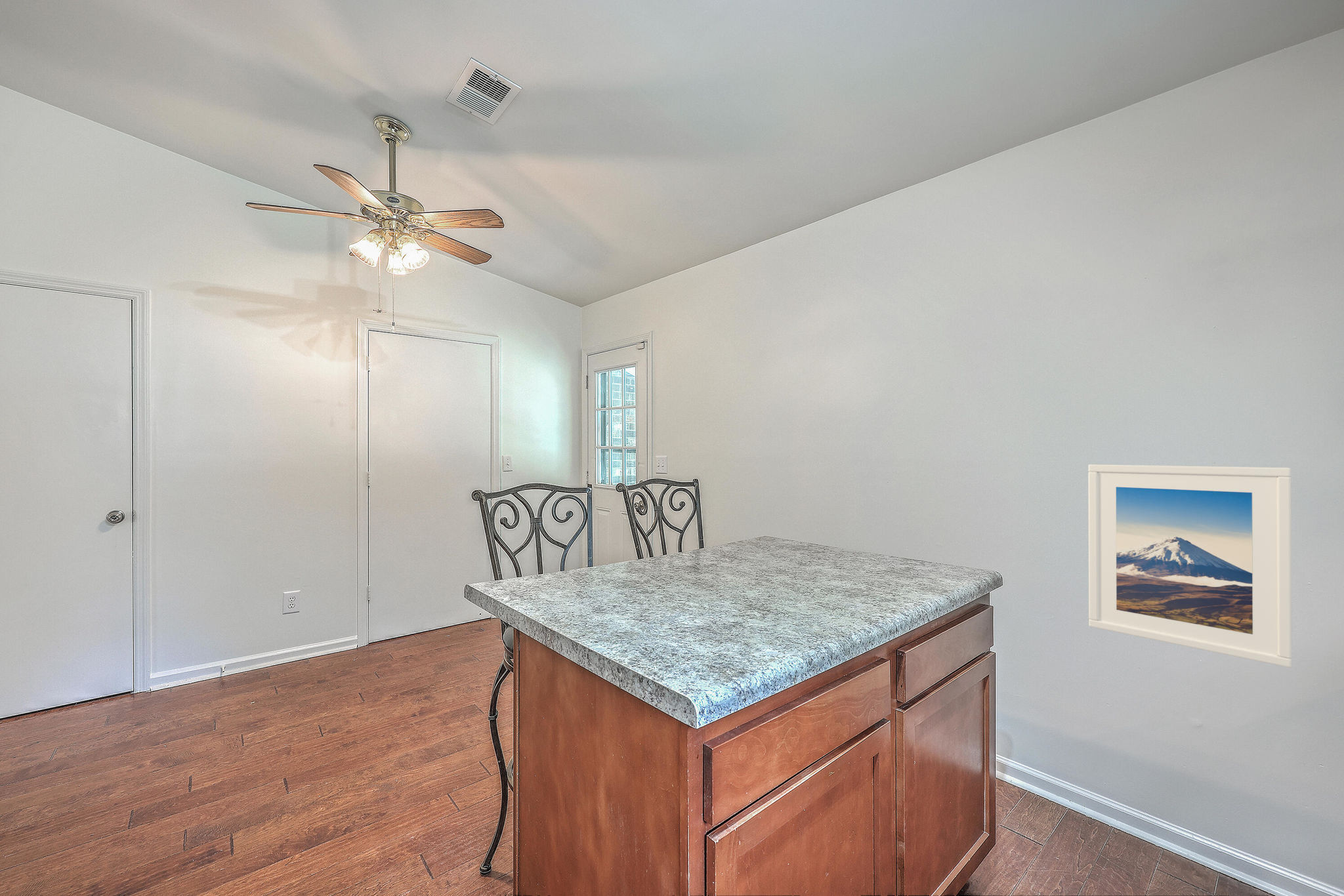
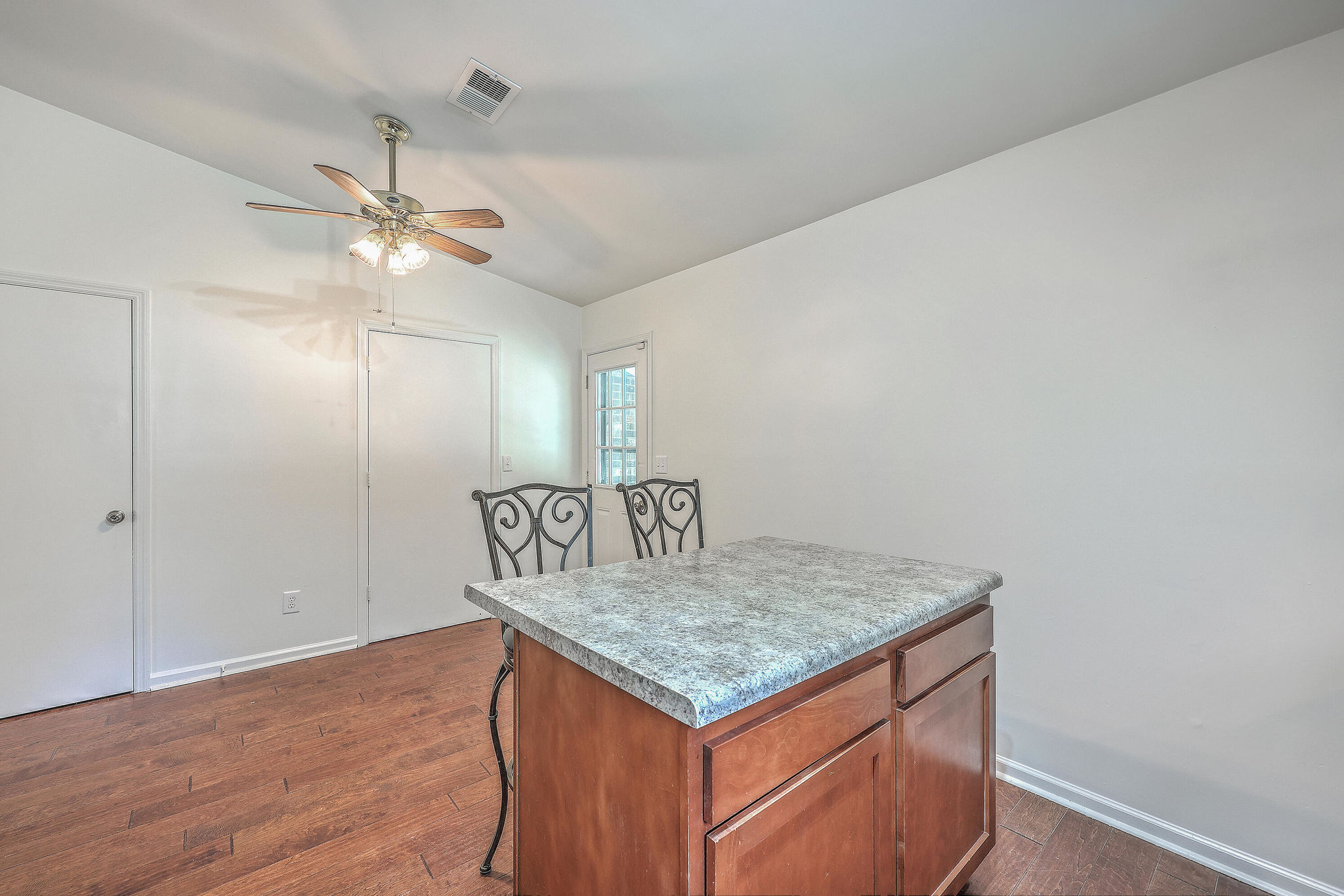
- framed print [1087,464,1293,668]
